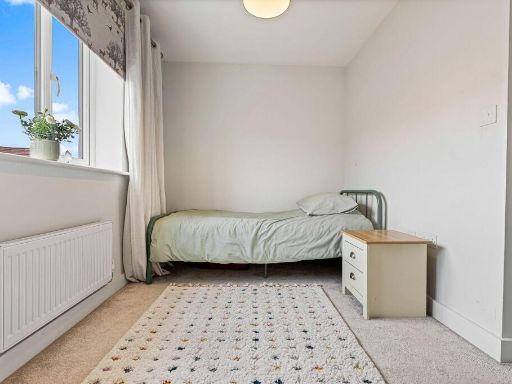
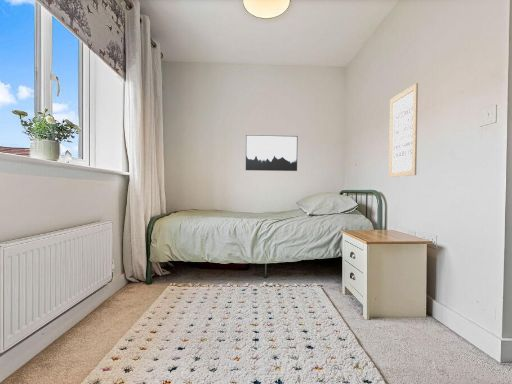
+ wall art [388,82,419,178]
+ wall art [245,134,299,172]
